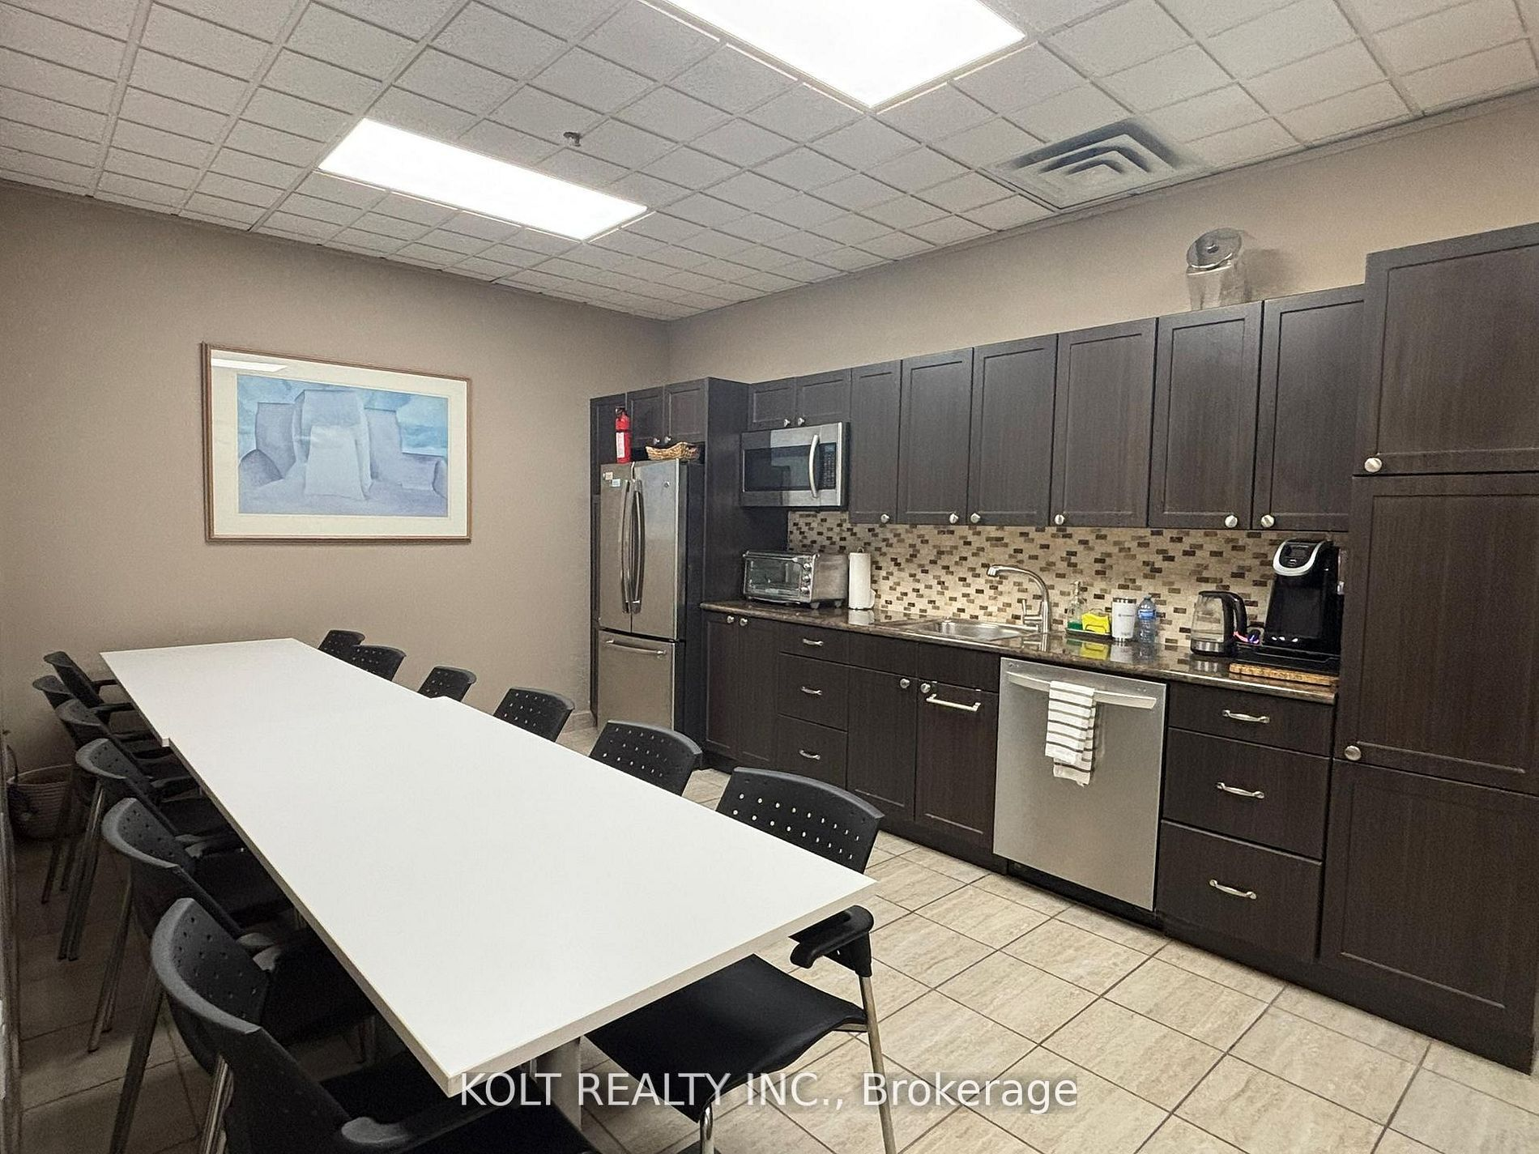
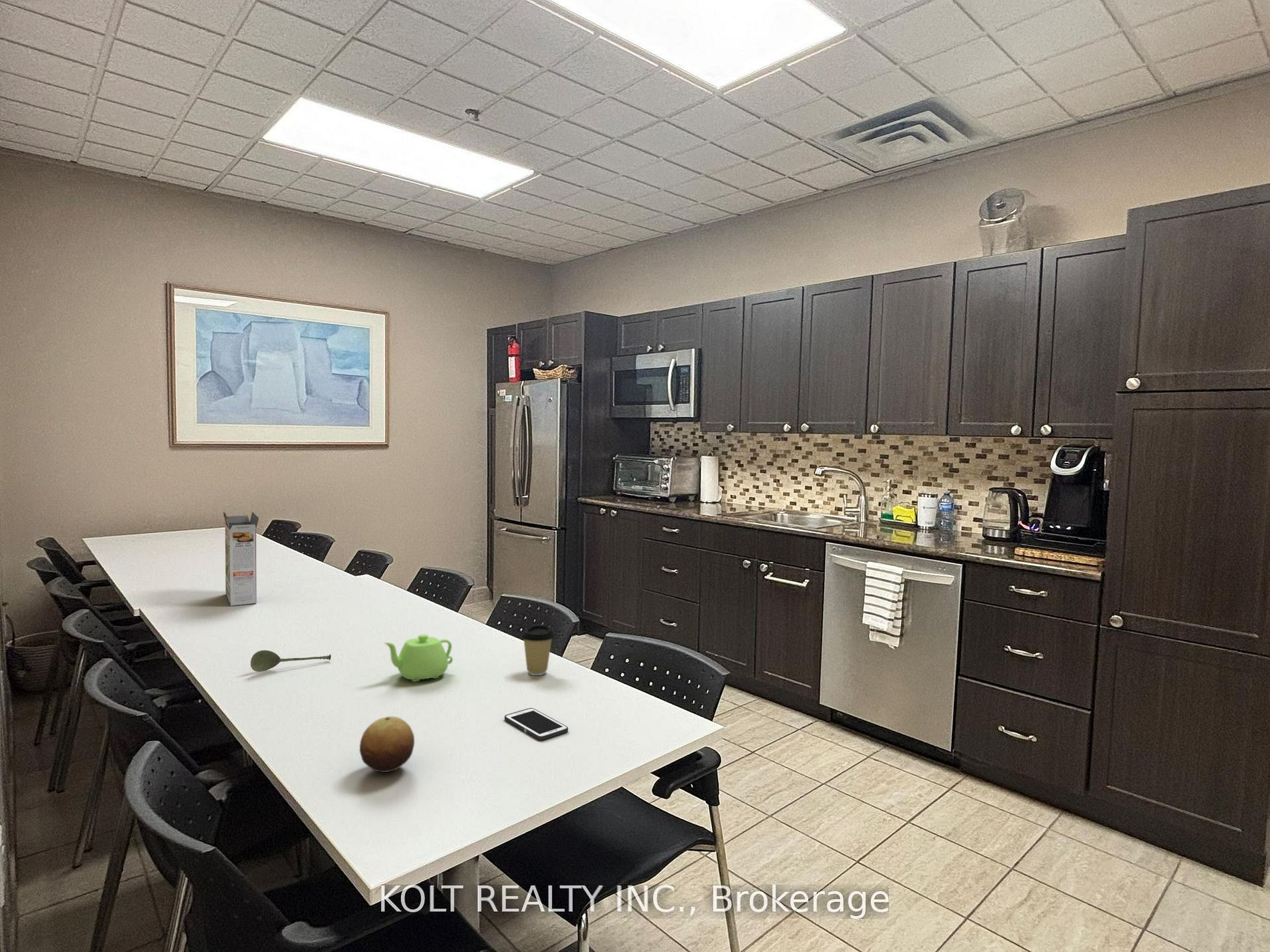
+ coffee cup [520,625,555,676]
+ teapot [383,634,453,683]
+ cereal box [223,511,259,607]
+ soupspoon [250,649,332,672]
+ cell phone [504,707,569,741]
+ fruit [359,716,415,773]
